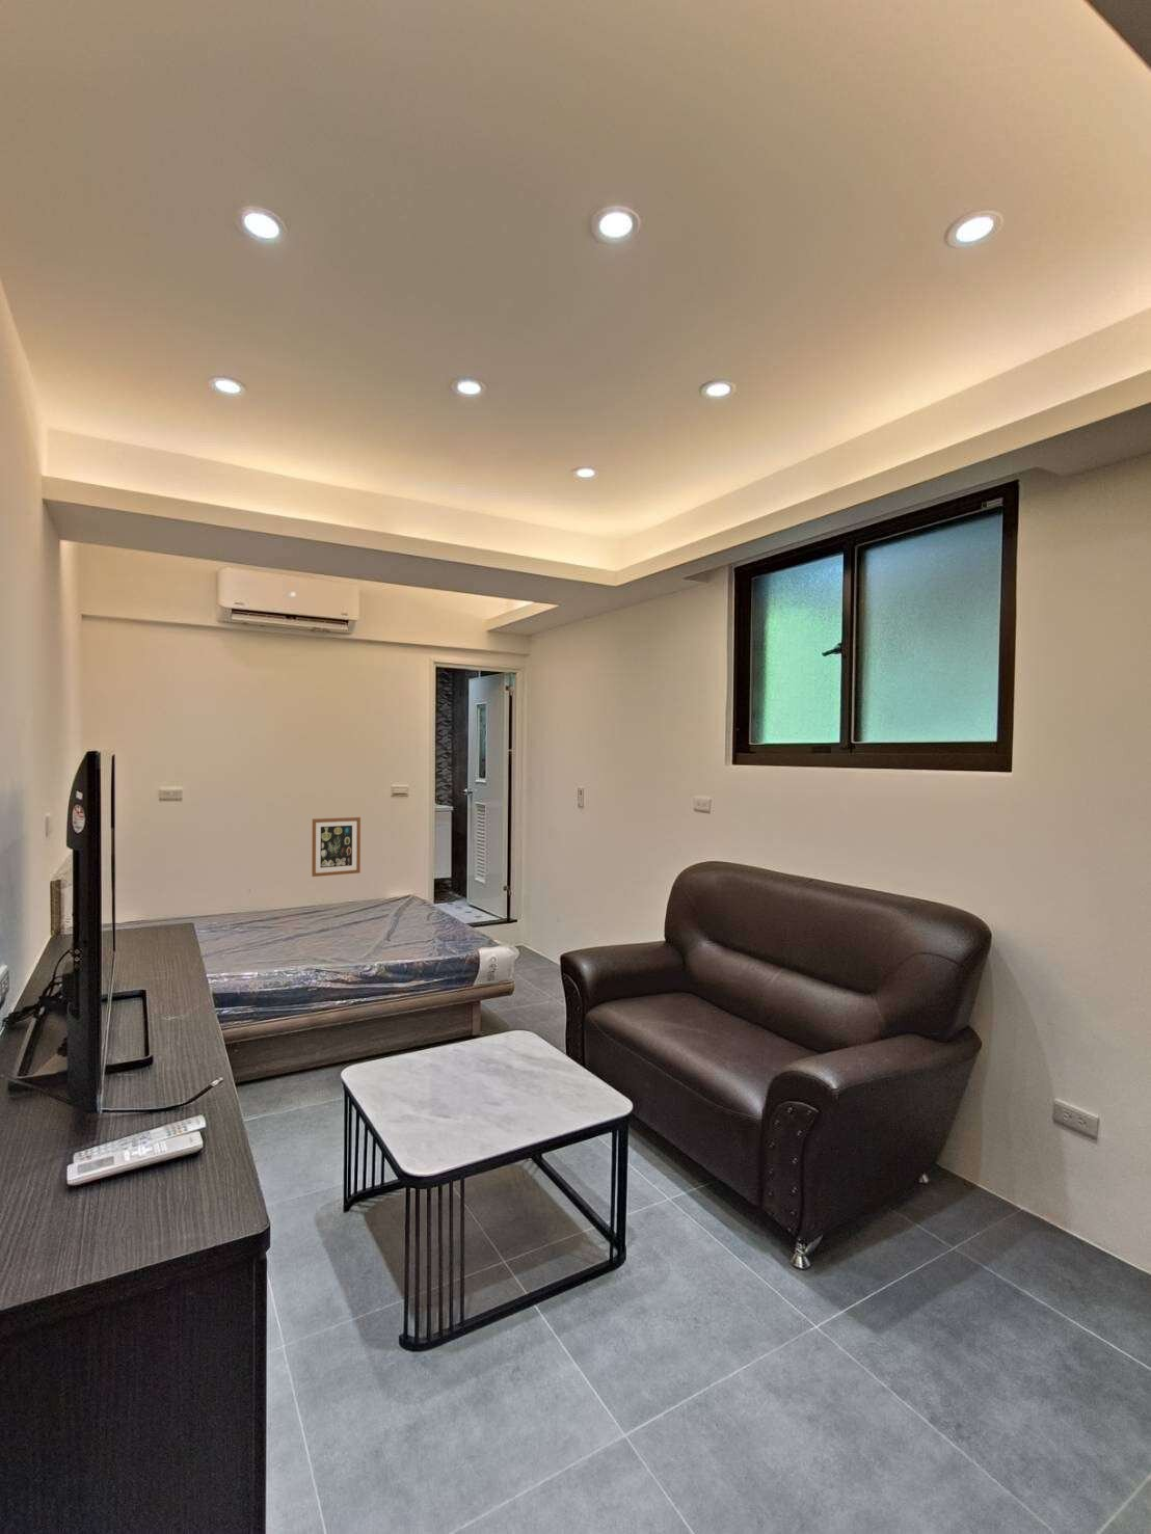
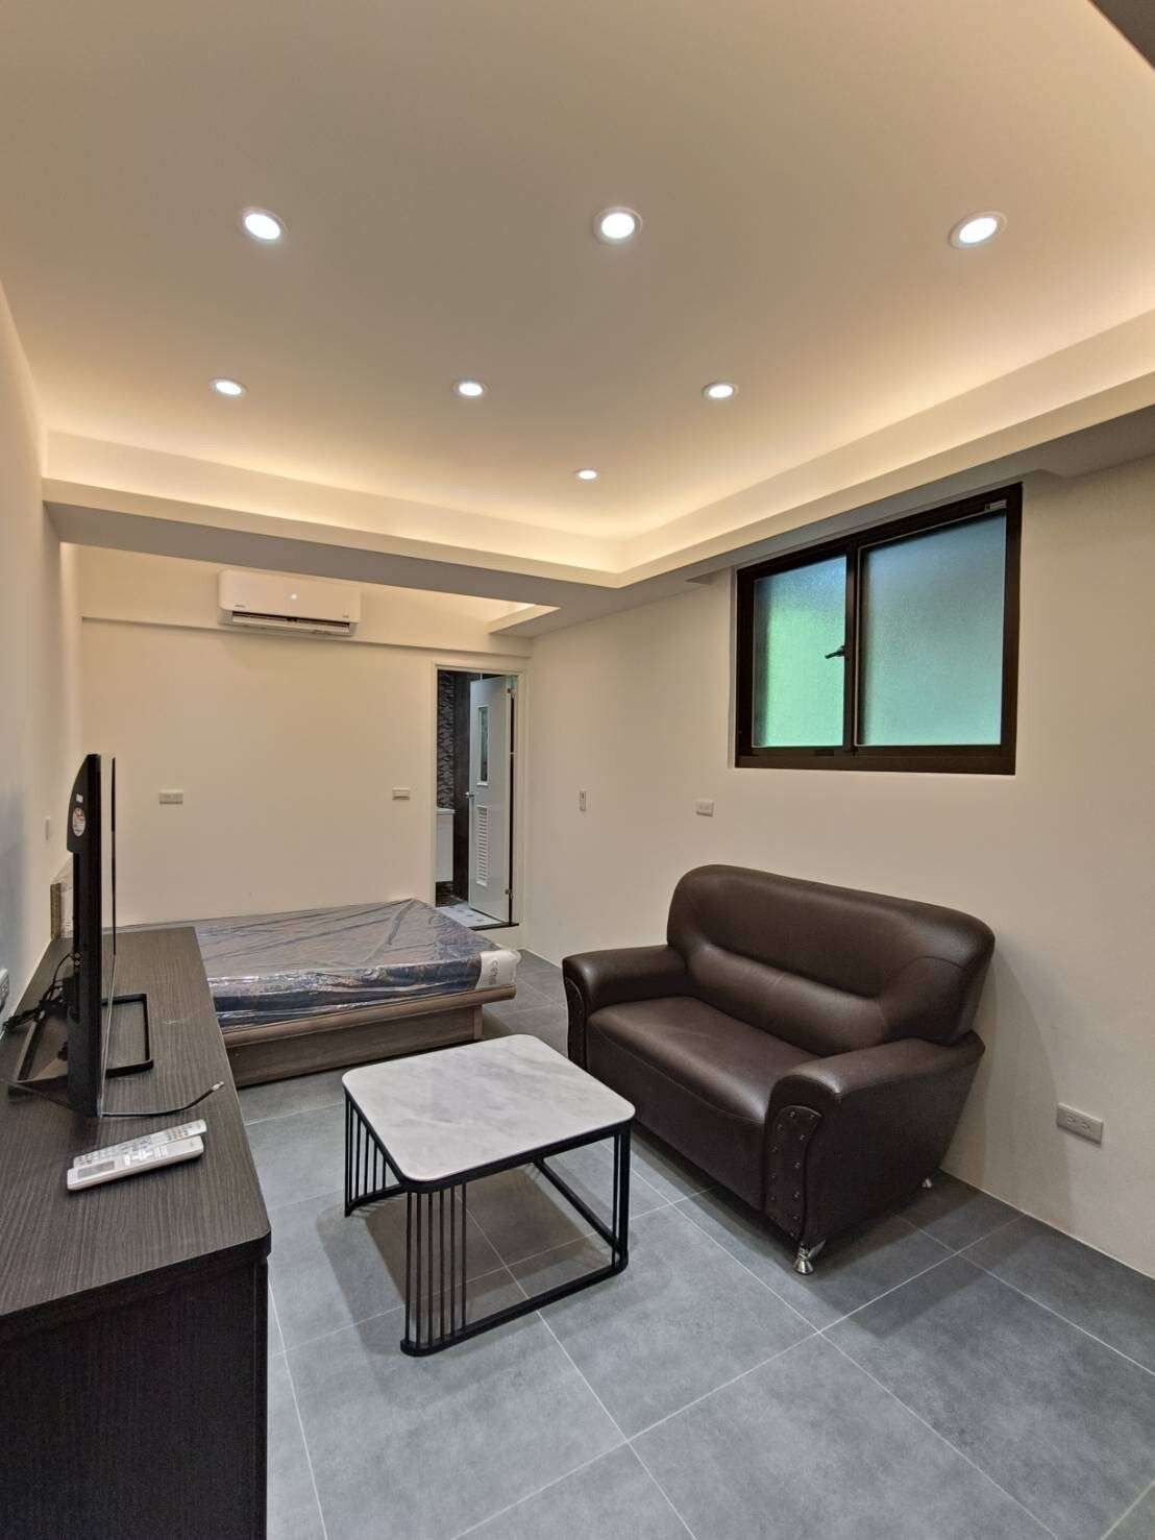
- wall art [311,816,362,878]
